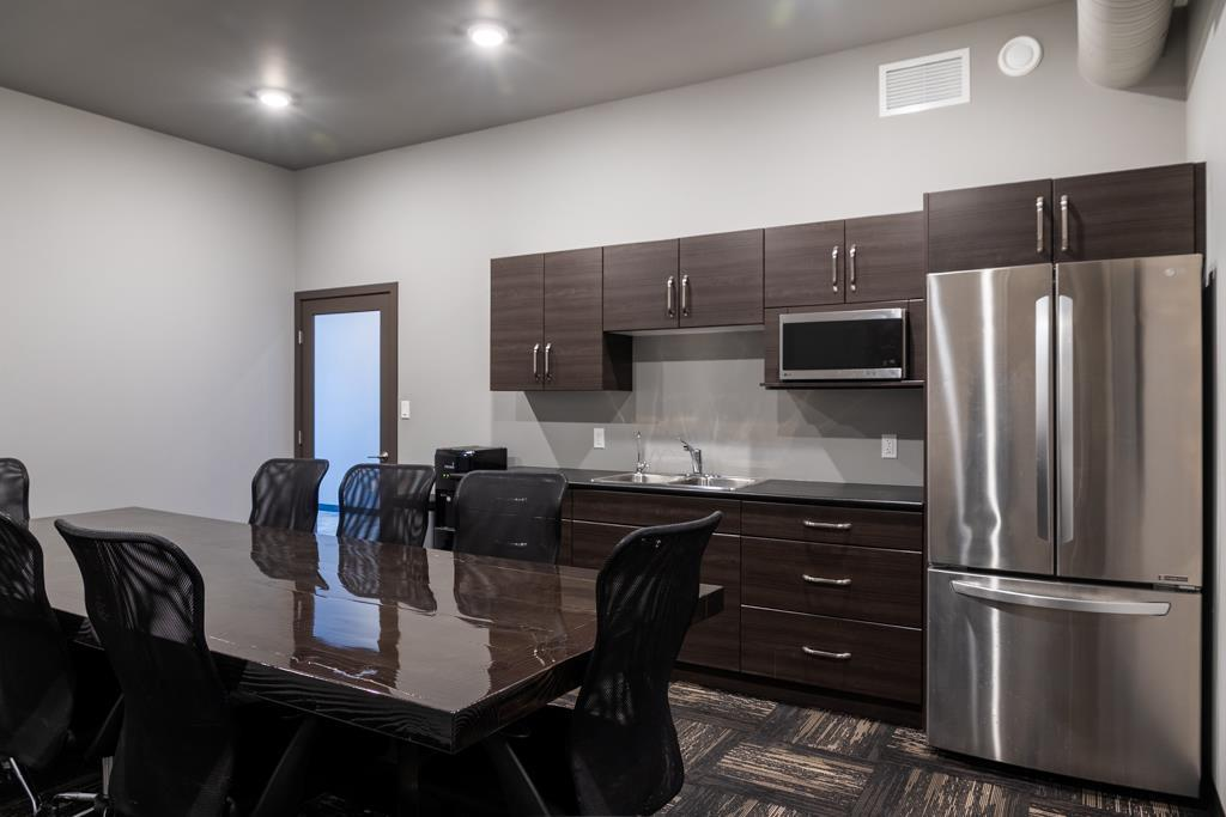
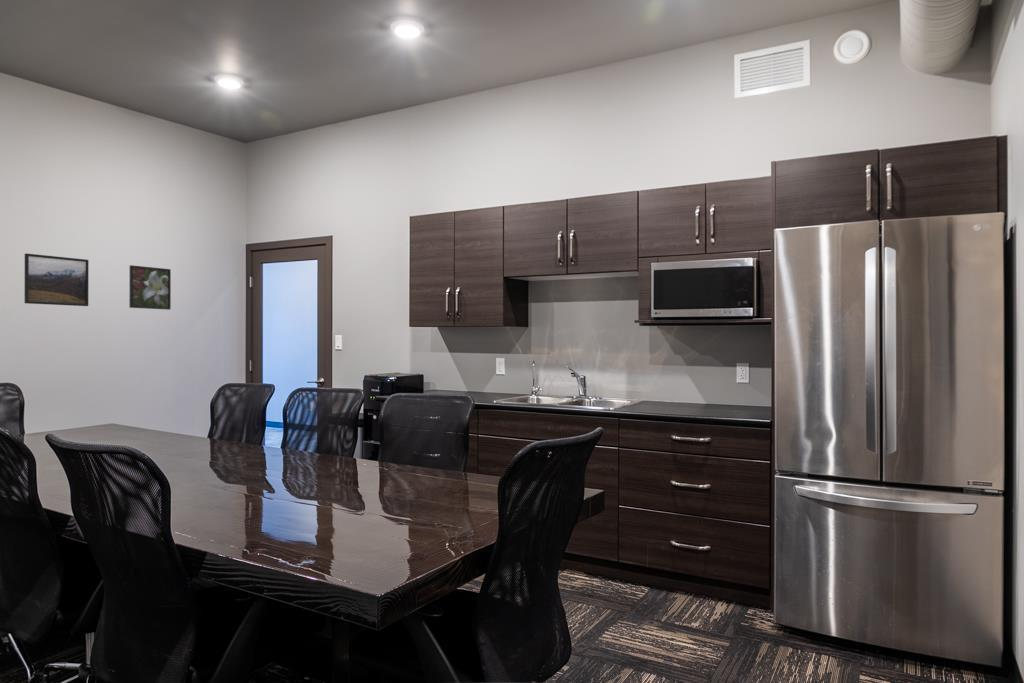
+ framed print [128,264,172,311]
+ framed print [24,253,90,307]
